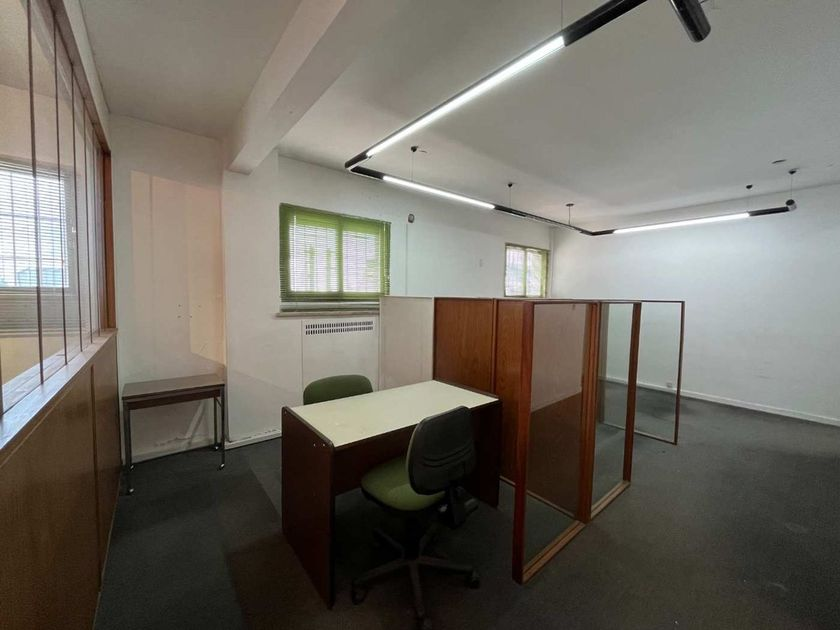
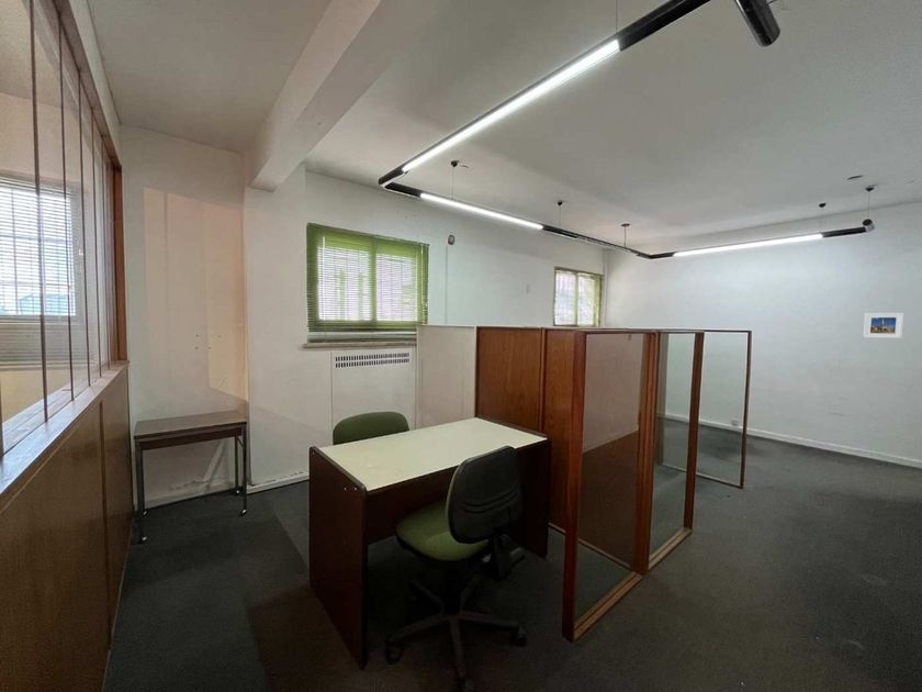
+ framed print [863,312,906,339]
